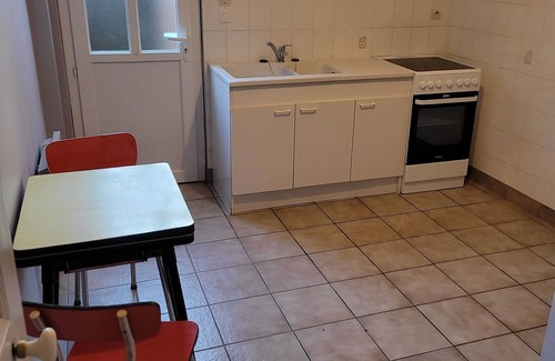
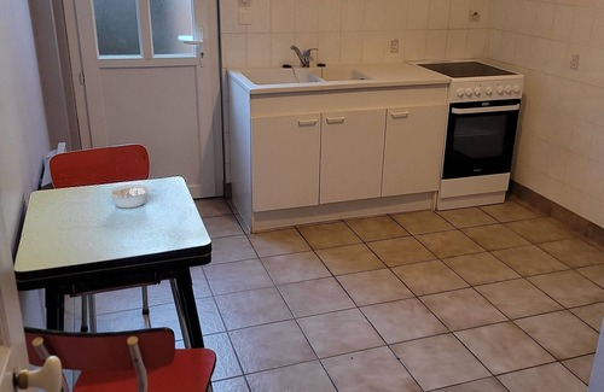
+ legume [106,183,158,209]
